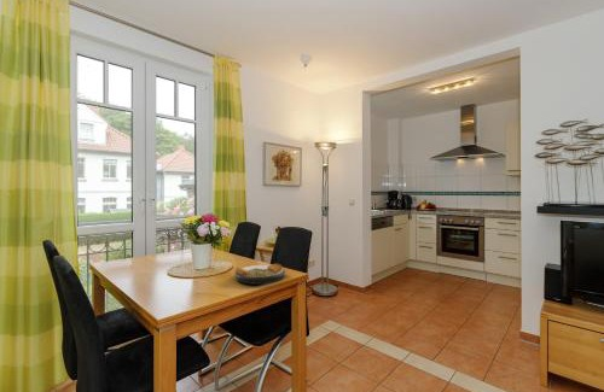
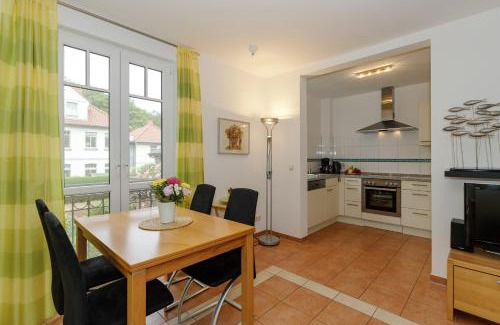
- plate [233,263,286,286]
